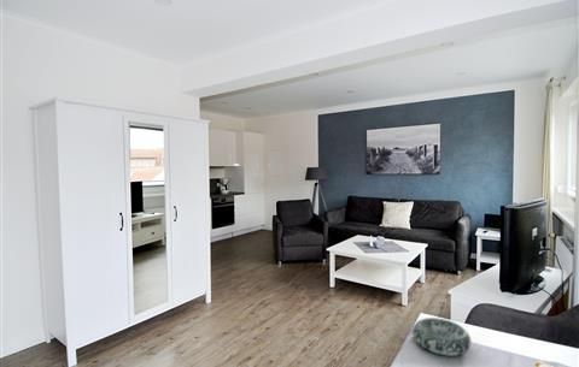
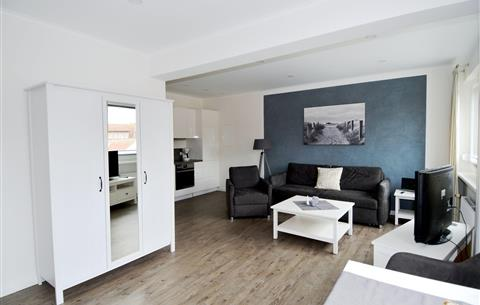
- decorative bowl [411,316,473,357]
